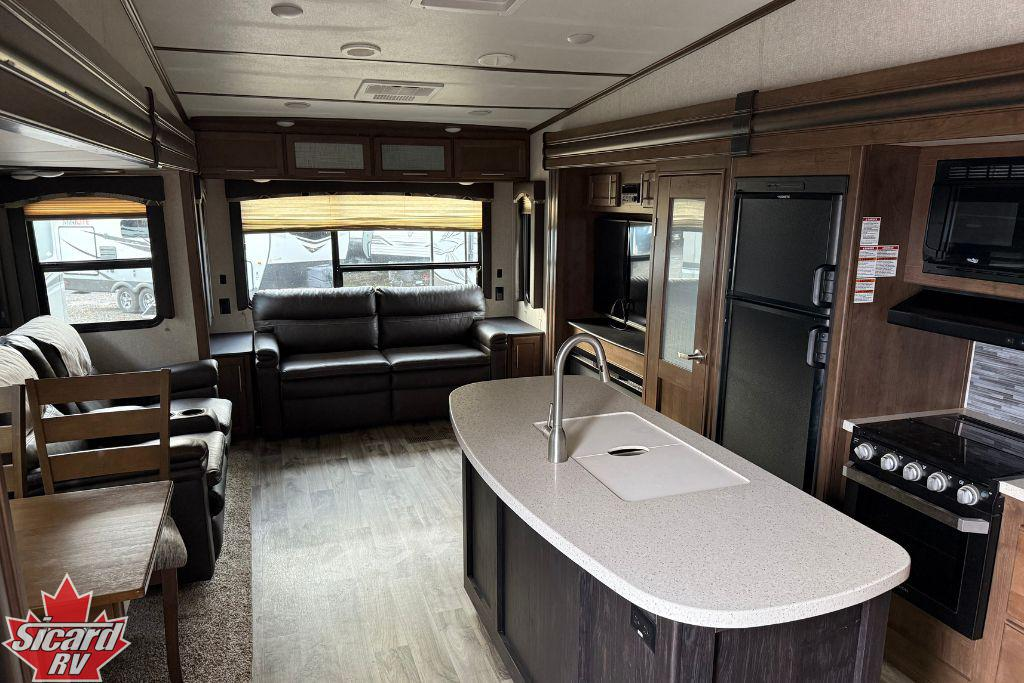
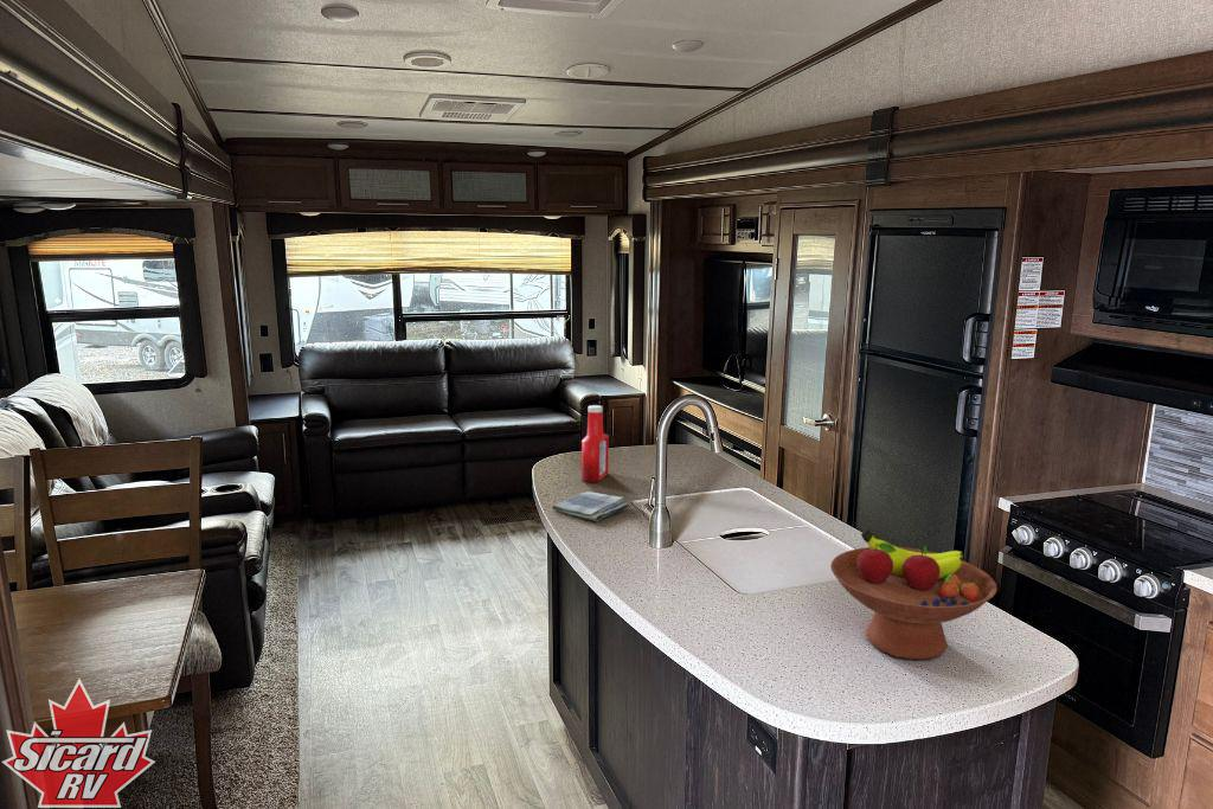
+ dish towel [551,490,630,522]
+ soap bottle [580,404,610,483]
+ fruit bowl [829,528,997,661]
